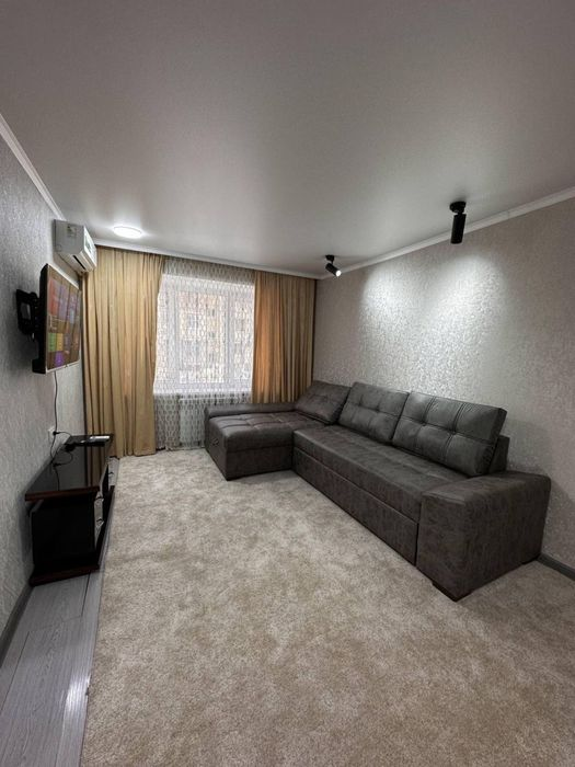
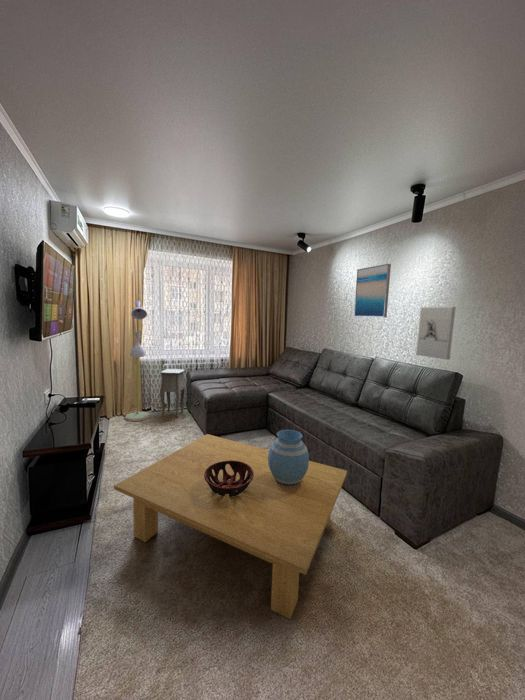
+ wall art [353,263,392,318]
+ decorative bowl [204,461,254,497]
+ vase [268,429,310,487]
+ wall sculpture [415,306,457,361]
+ floor lamp [124,300,150,422]
+ side table [159,368,187,419]
+ coffee table [113,433,348,620]
